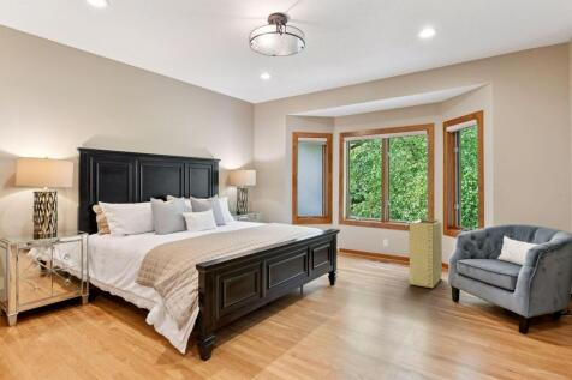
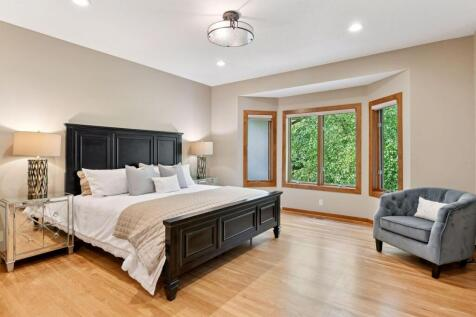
- laundry hamper [409,218,443,290]
